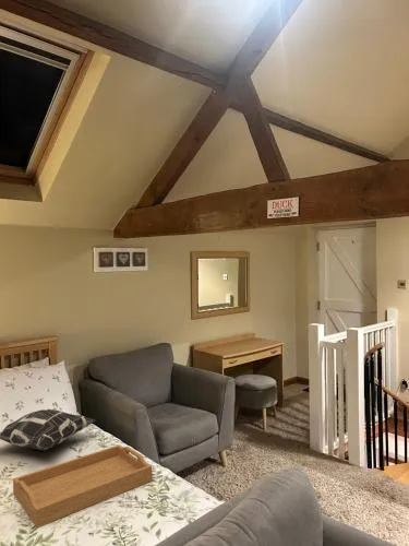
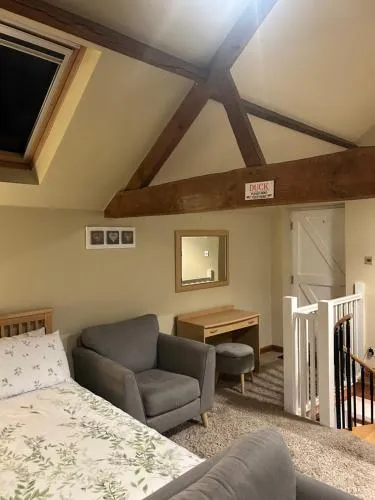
- decorative pillow [0,408,96,452]
- serving tray [12,443,153,529]
